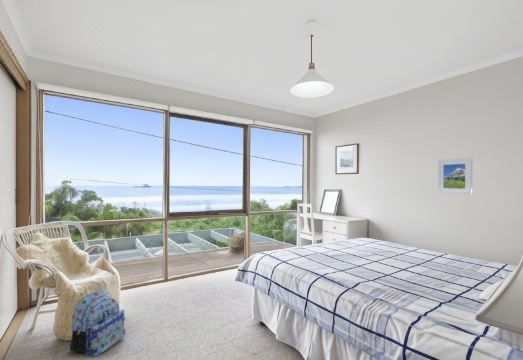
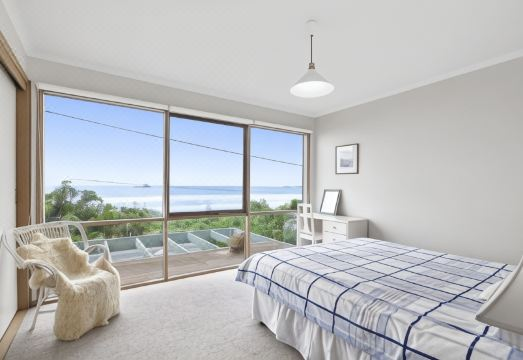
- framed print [437,157,473,195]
- backpack [69,289,126,357]
